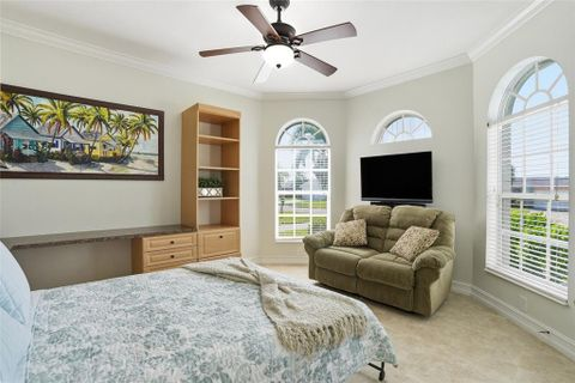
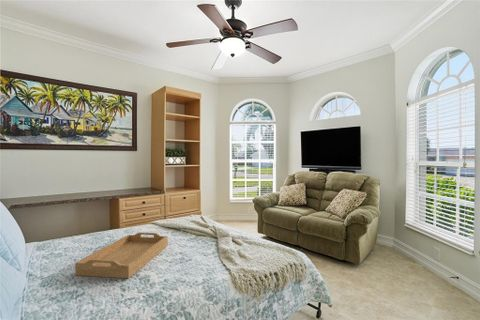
+ serving tray [75,231,169,279]
